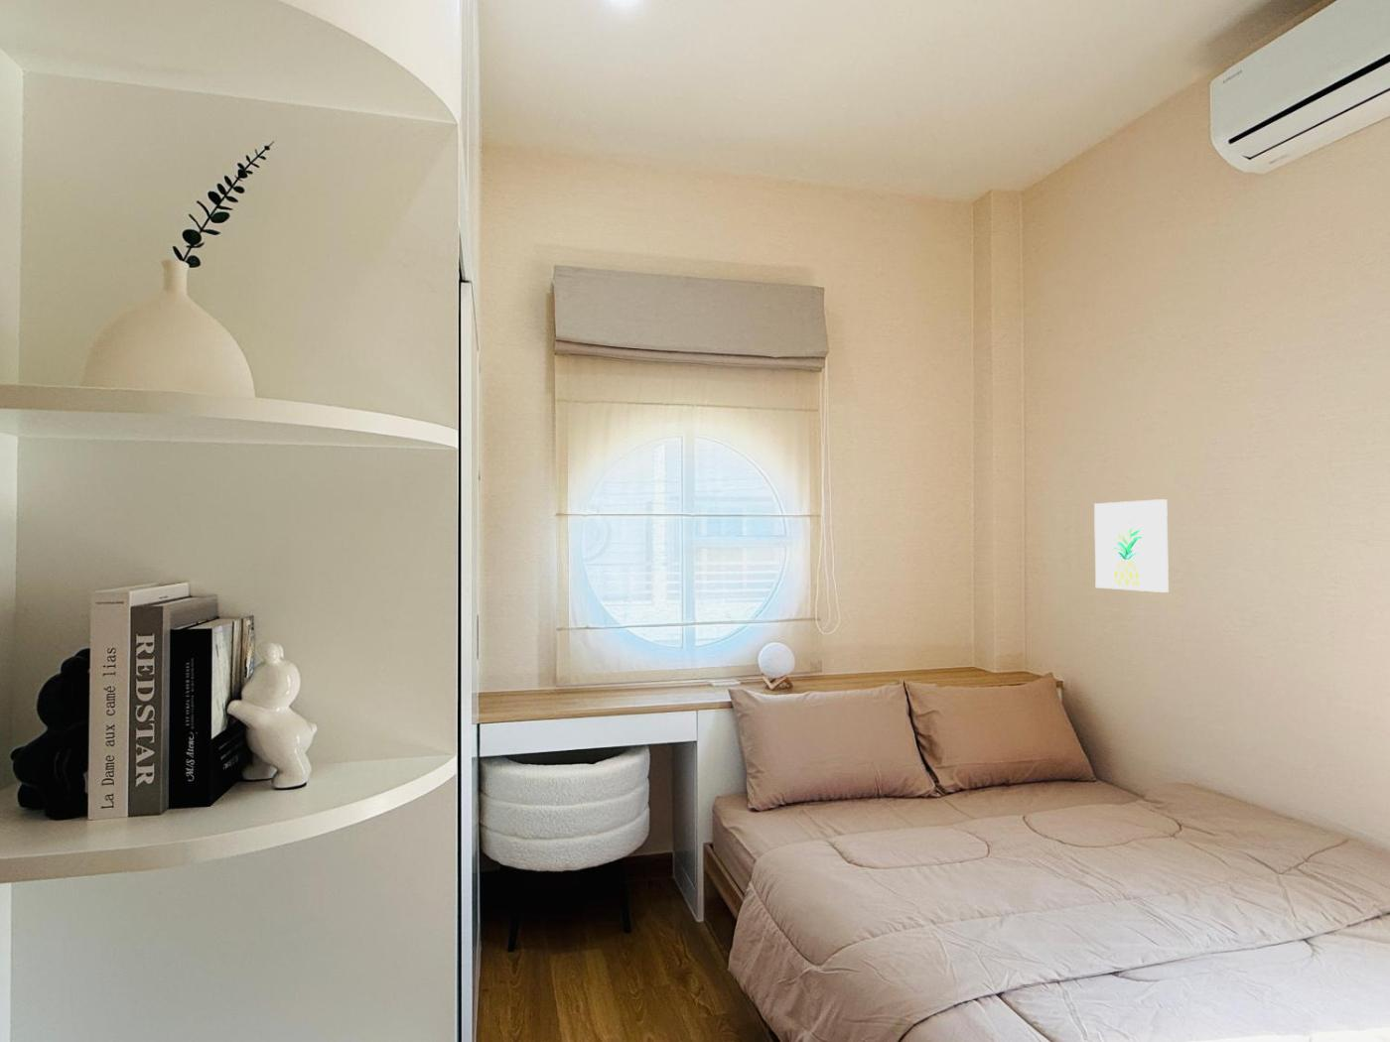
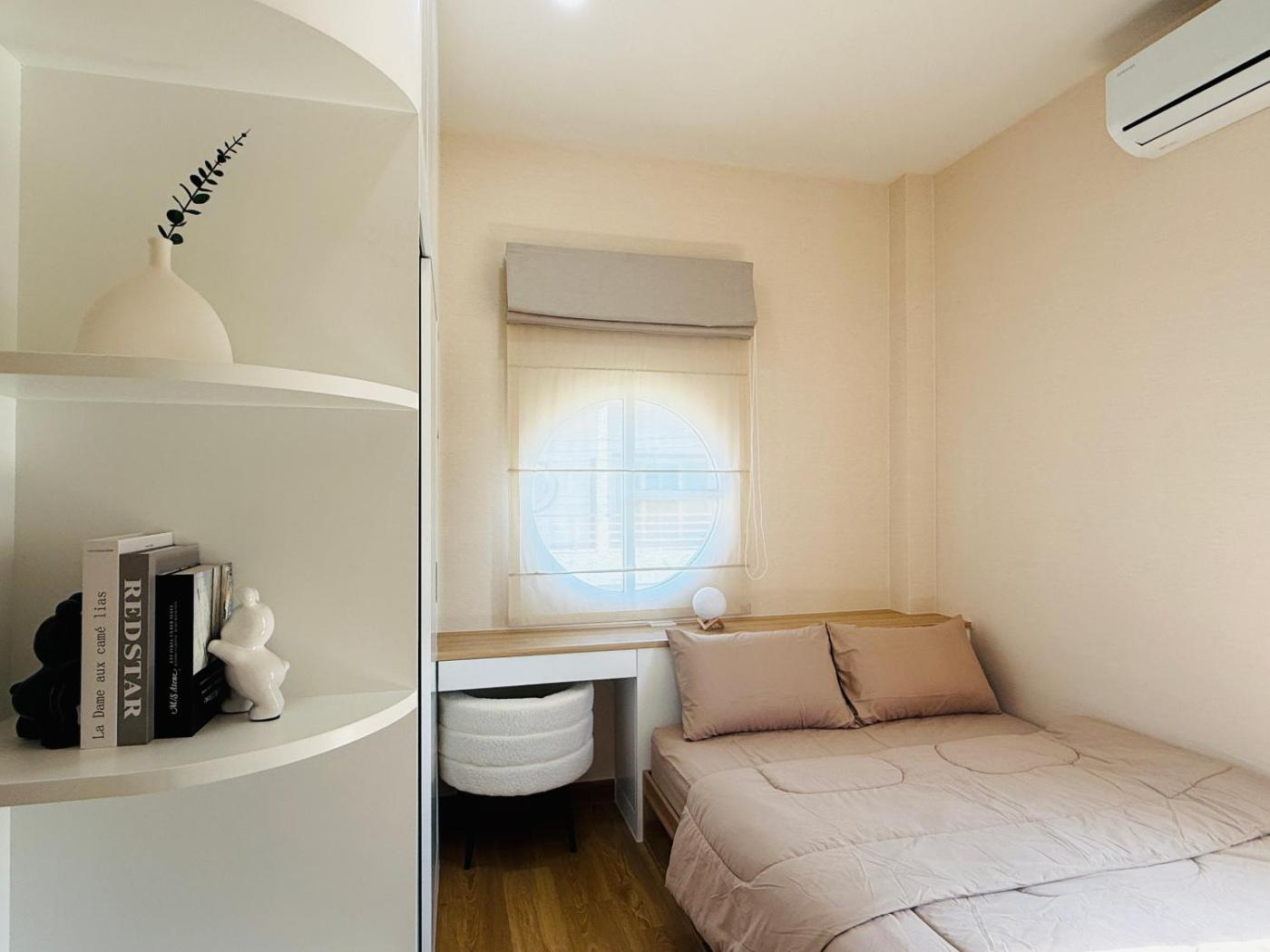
- wall art [1093,498,1170,593]
